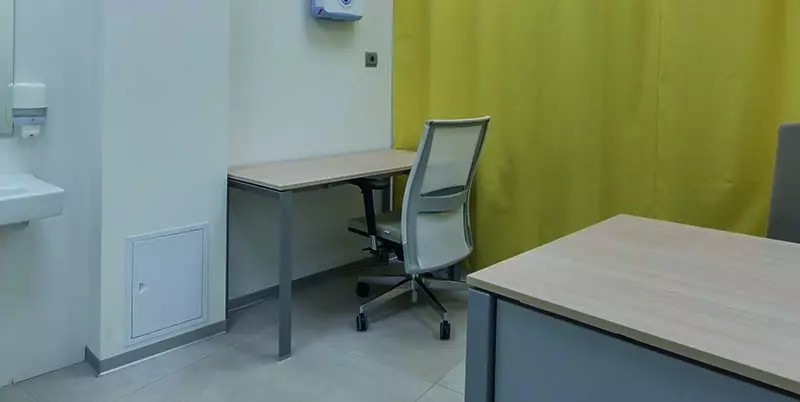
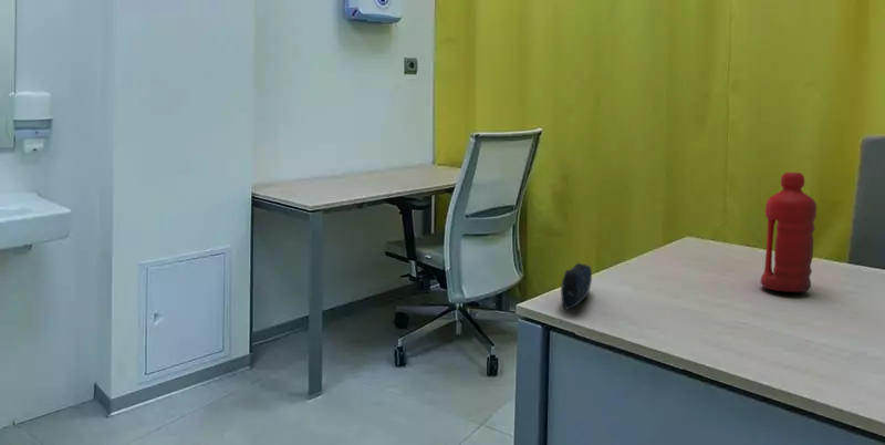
+ pencil case [560,262,593,310]
+ water bottle [760,172,818,293]
